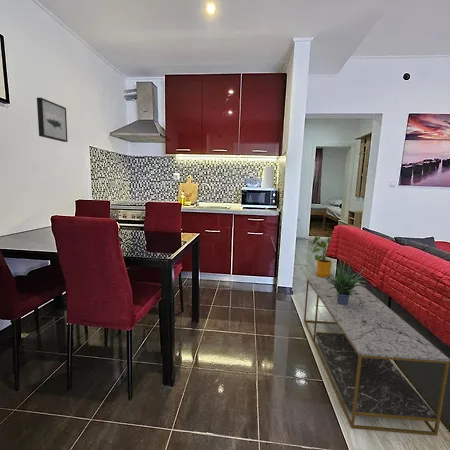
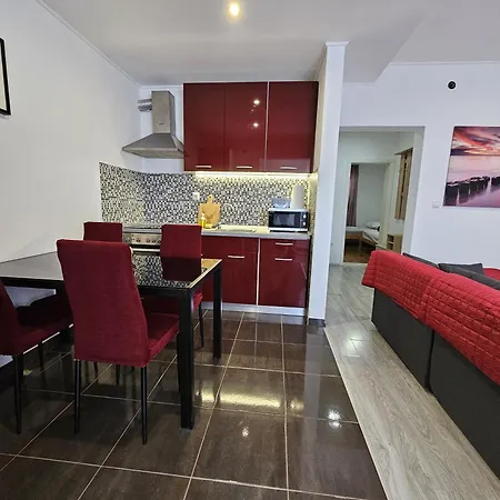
- wall art [36,97,69,143]
- potted plant [322,256,367,305]
- house plant [311,235,333,278]
- coffee table [303,277,450,437]
